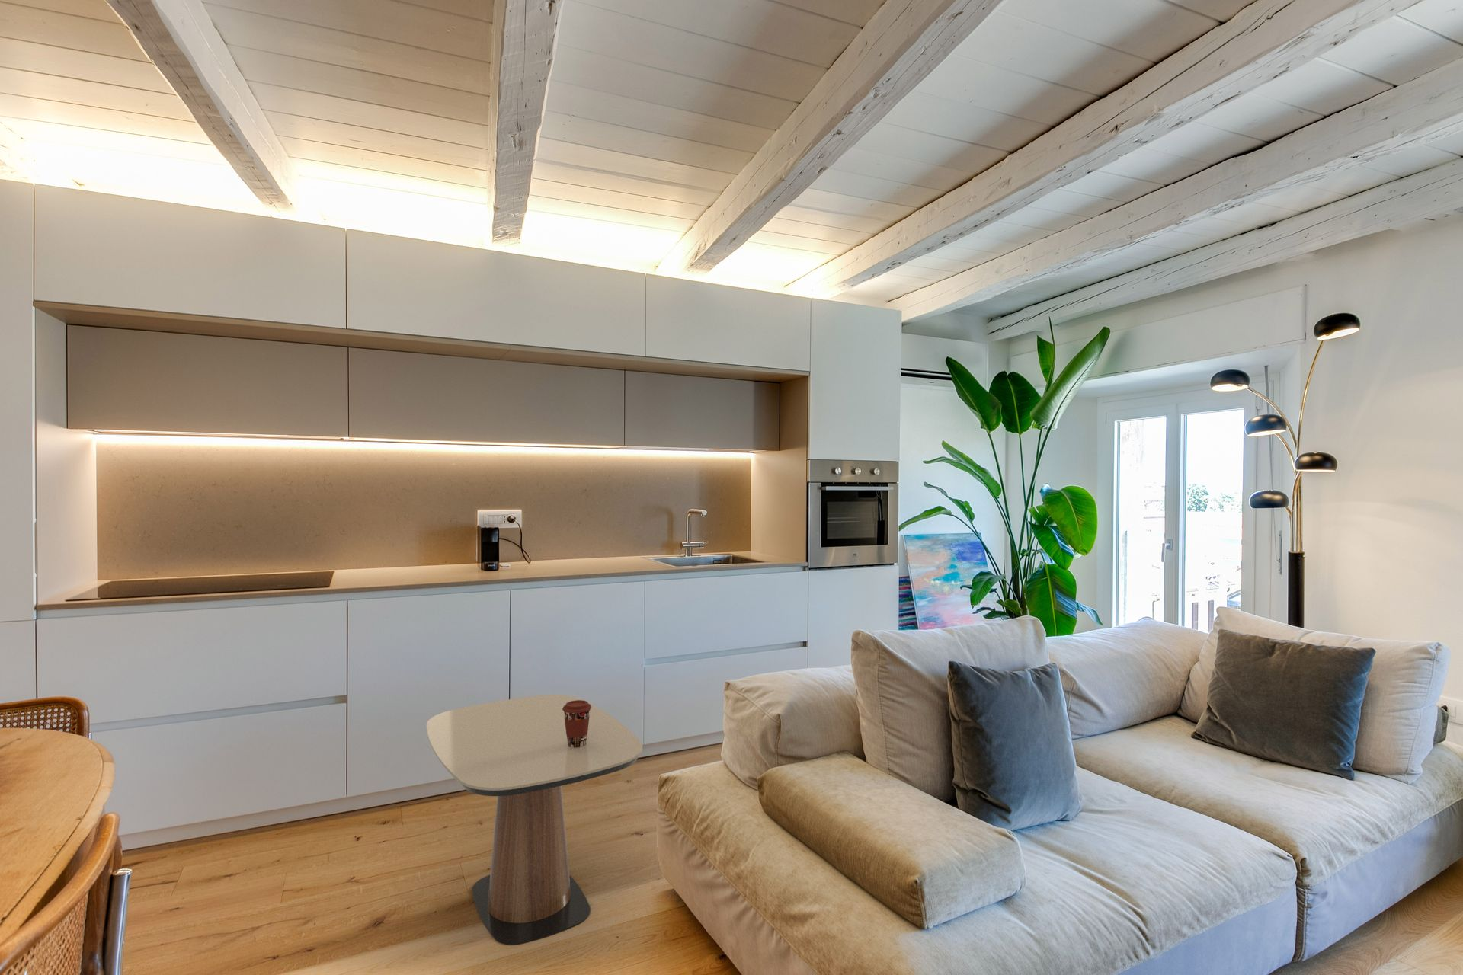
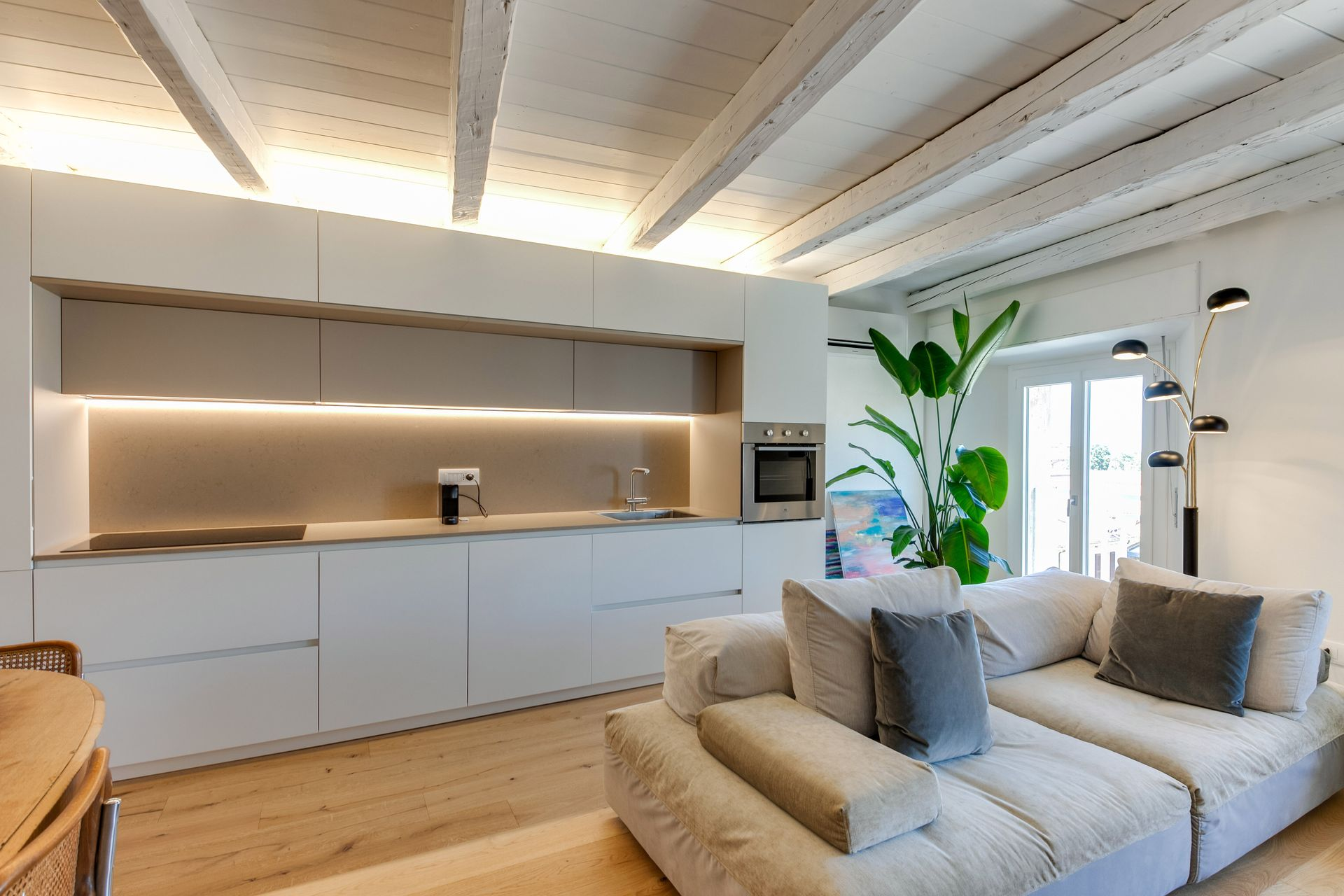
- side table [426,694,643,946]
- coffee cup [563,700,591,748]
